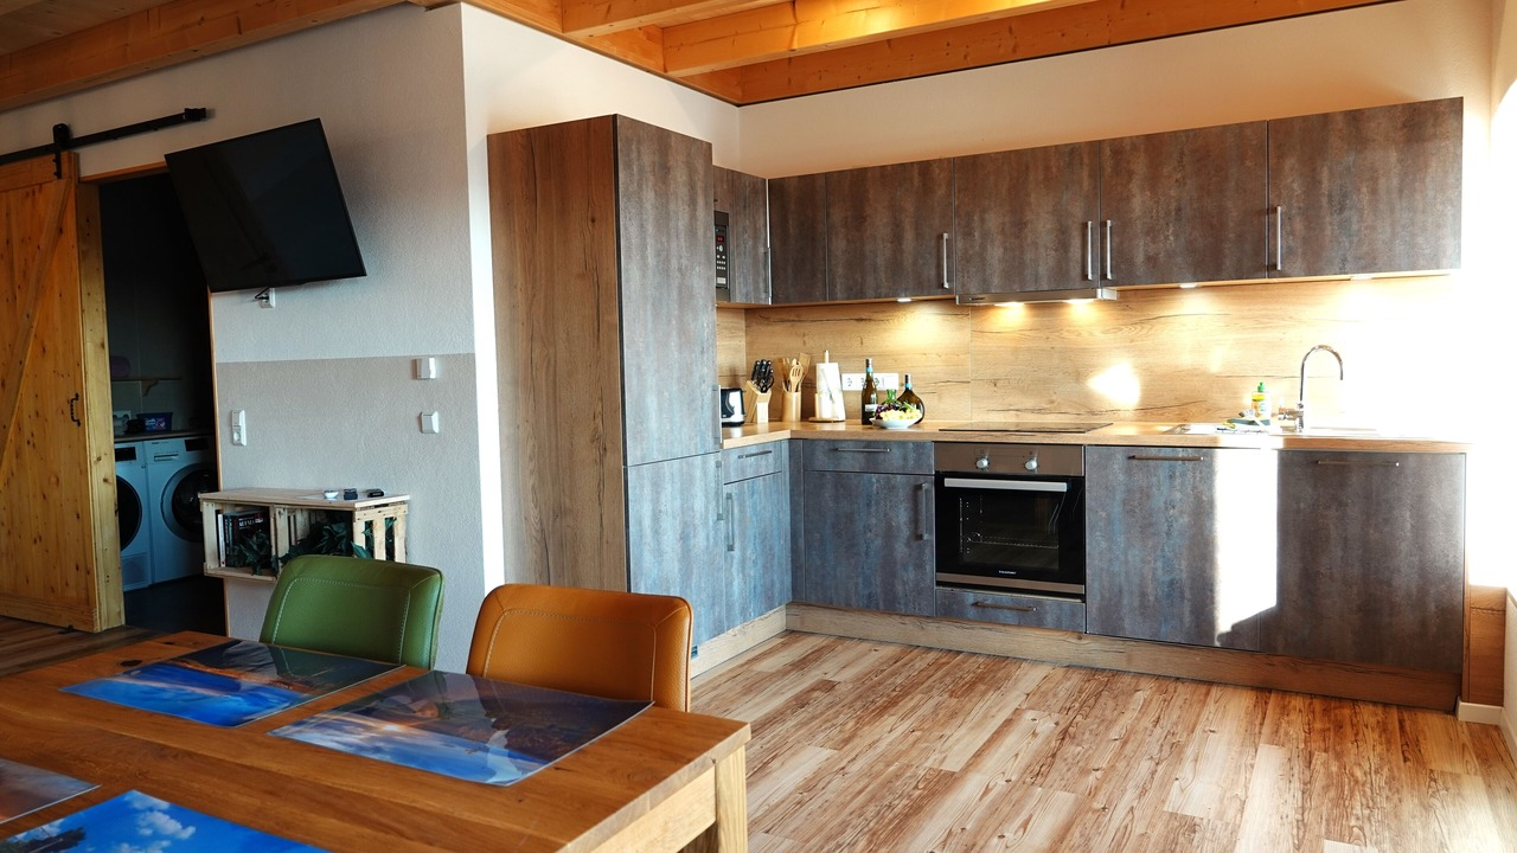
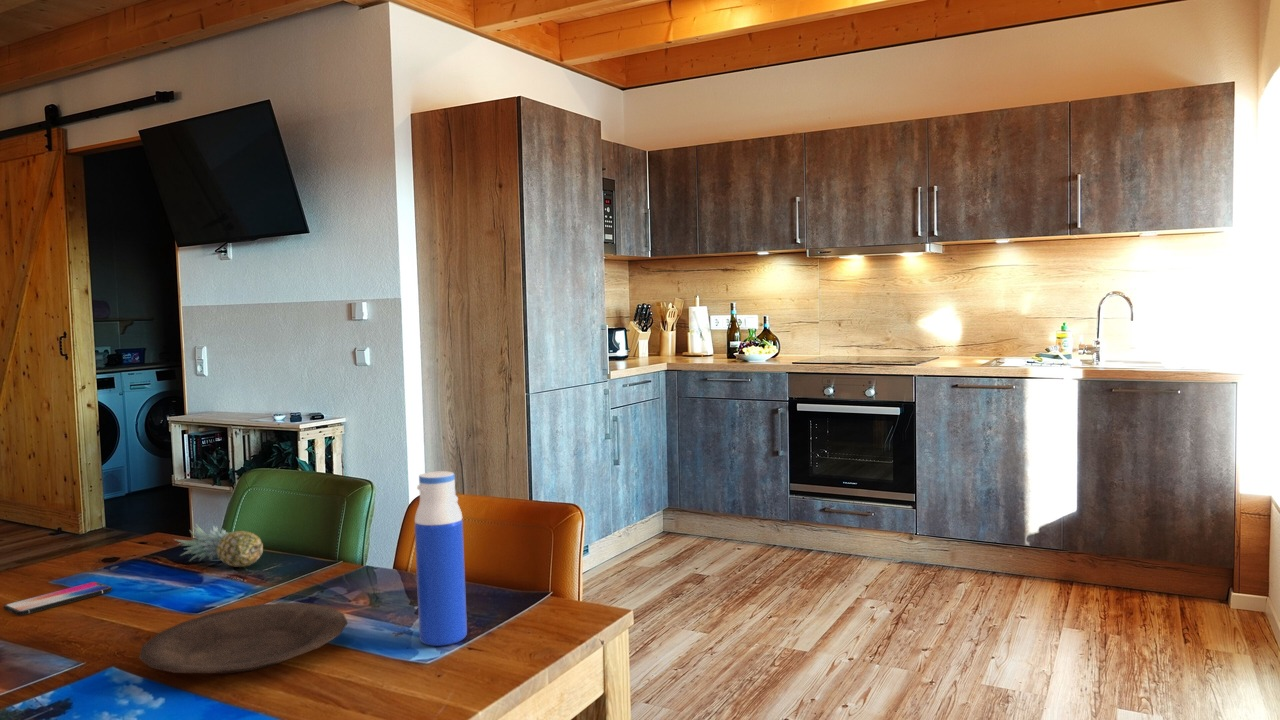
+ fruit [173,523,264,568]
+ plate [138,602,348,675]
+ smartphone [3,581,113,616]
+ water bottle [414,470,468,647]
